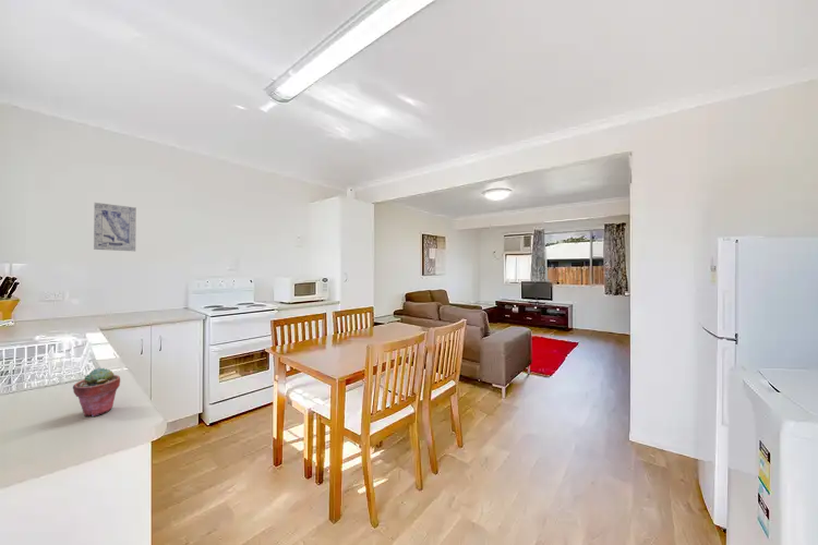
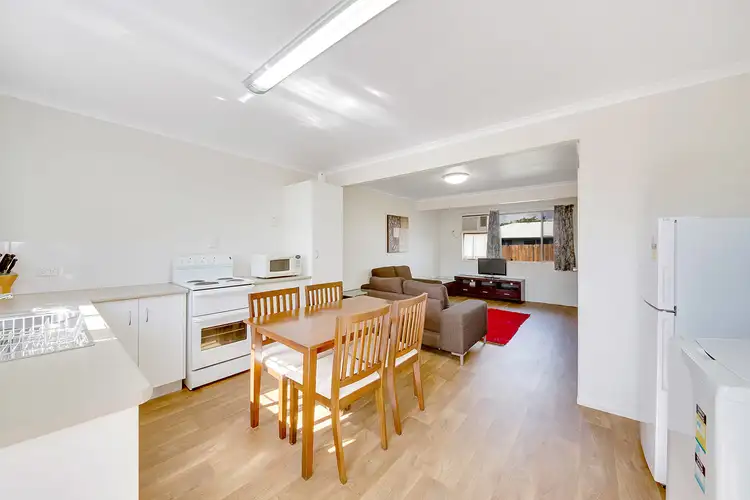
- wall art [93,202,137,253]
- potted succulent [72,366,121,417]
